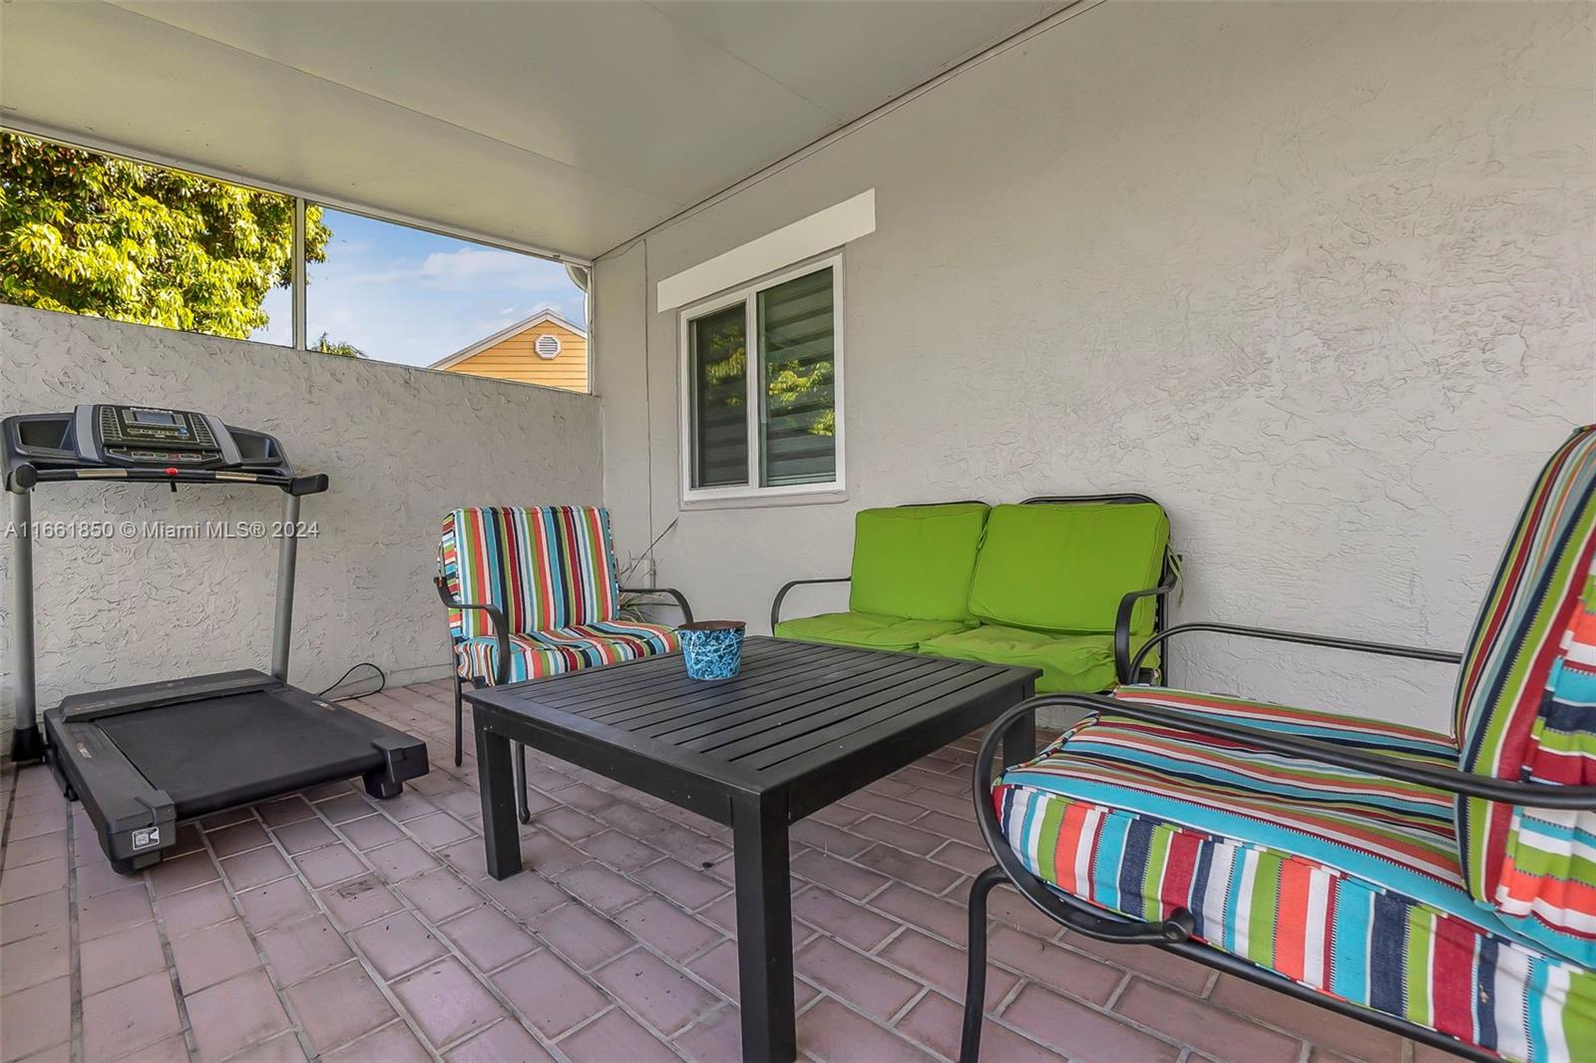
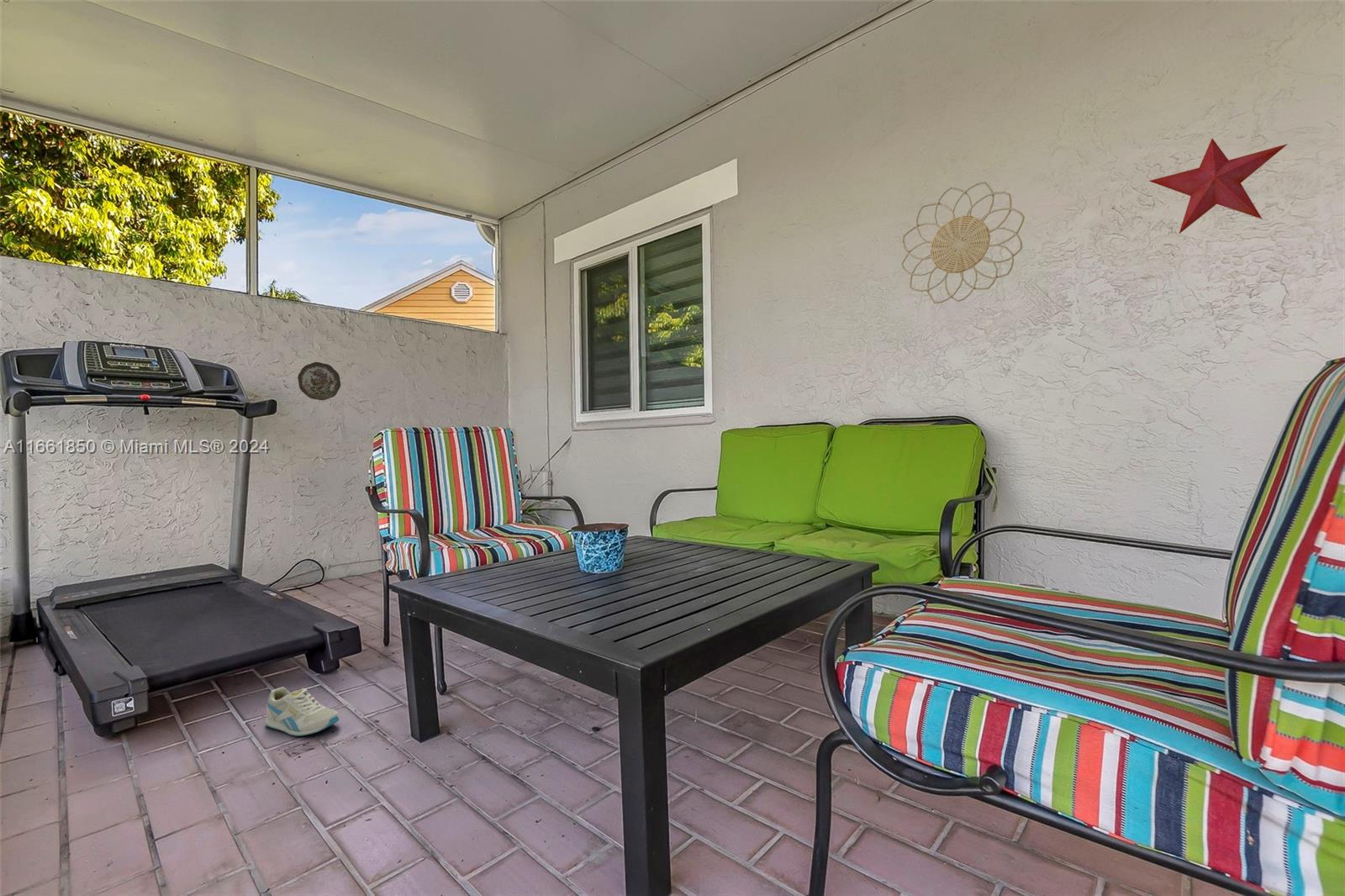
+ sneaker [264,686,340,737]
+ decorative star [1148,138,1289,235]
+ decorative wall piece [900,181,1026,304]
+ decorative plate [297,361,341,401]
